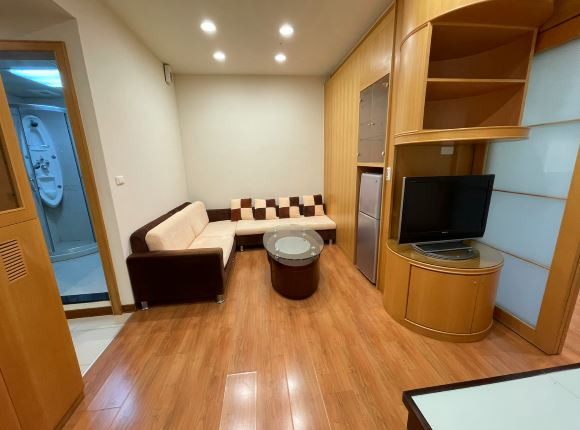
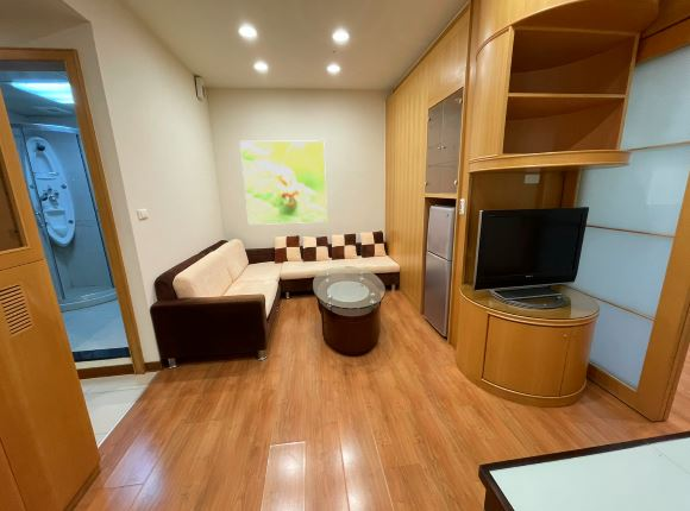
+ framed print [239,139,328,226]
